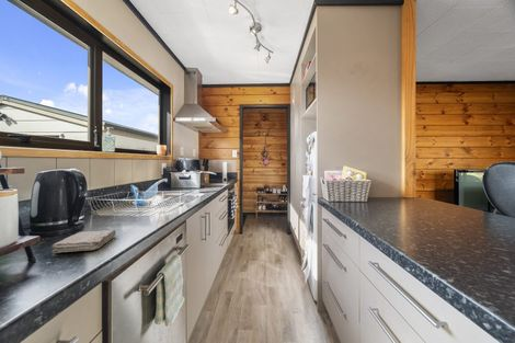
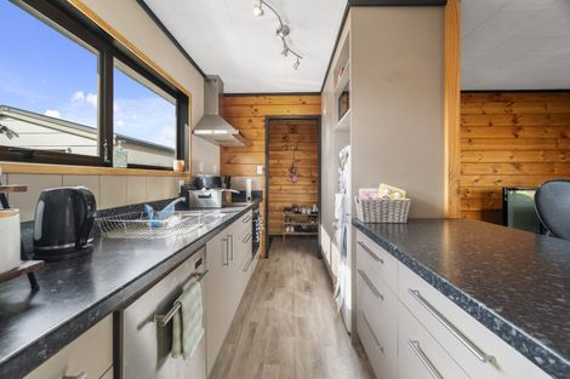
- washcloth [52,229,116,254]
